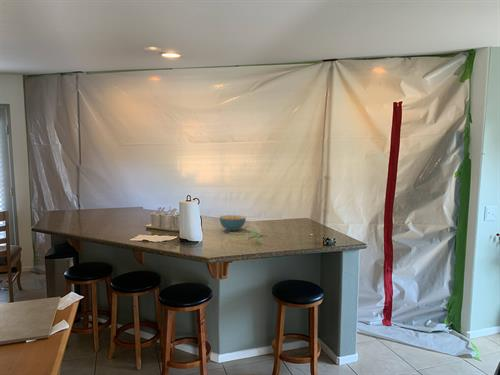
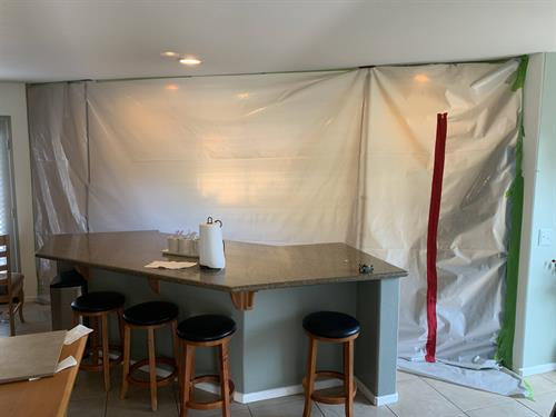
- cereal bowl [219,214,247,232]
- banana bunch [228,224,267,244]
